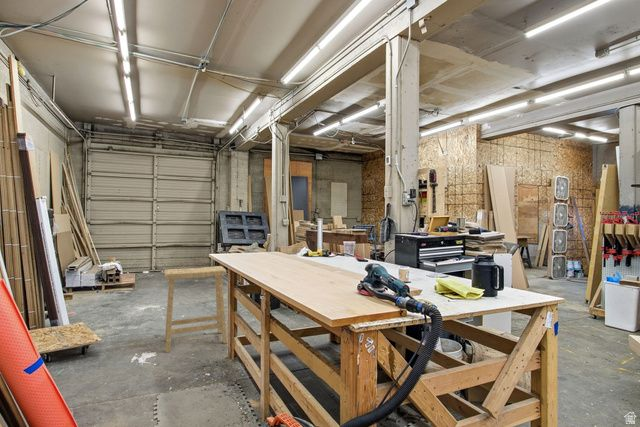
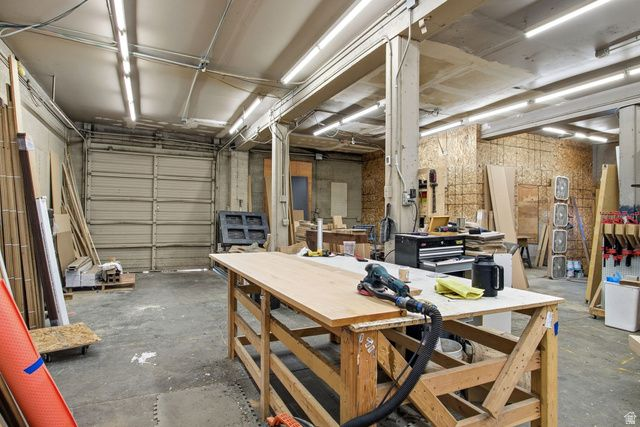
- stool [164,265,228,354]
